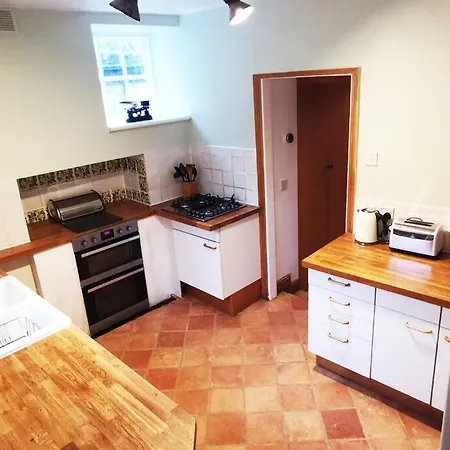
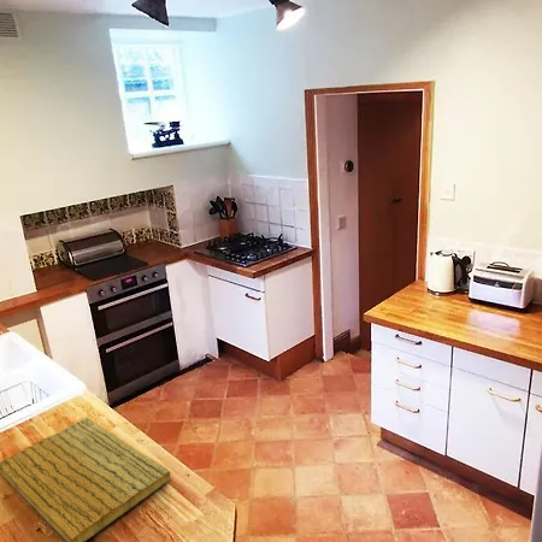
+ cutting board [0,417,172,542]
